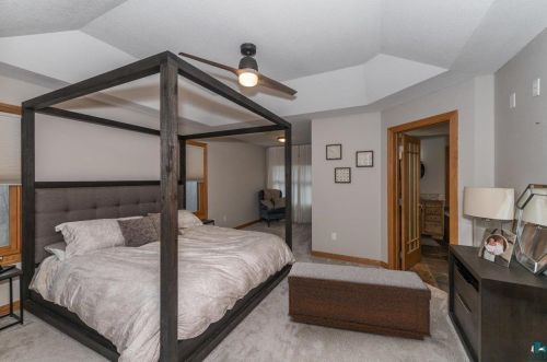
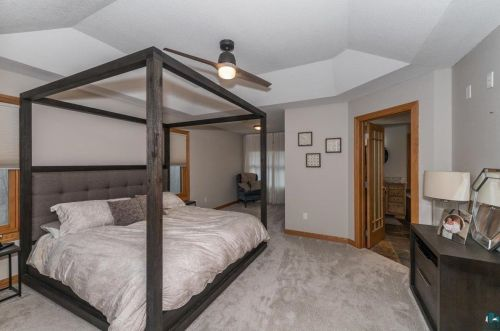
- bench [287,261,432,341]
